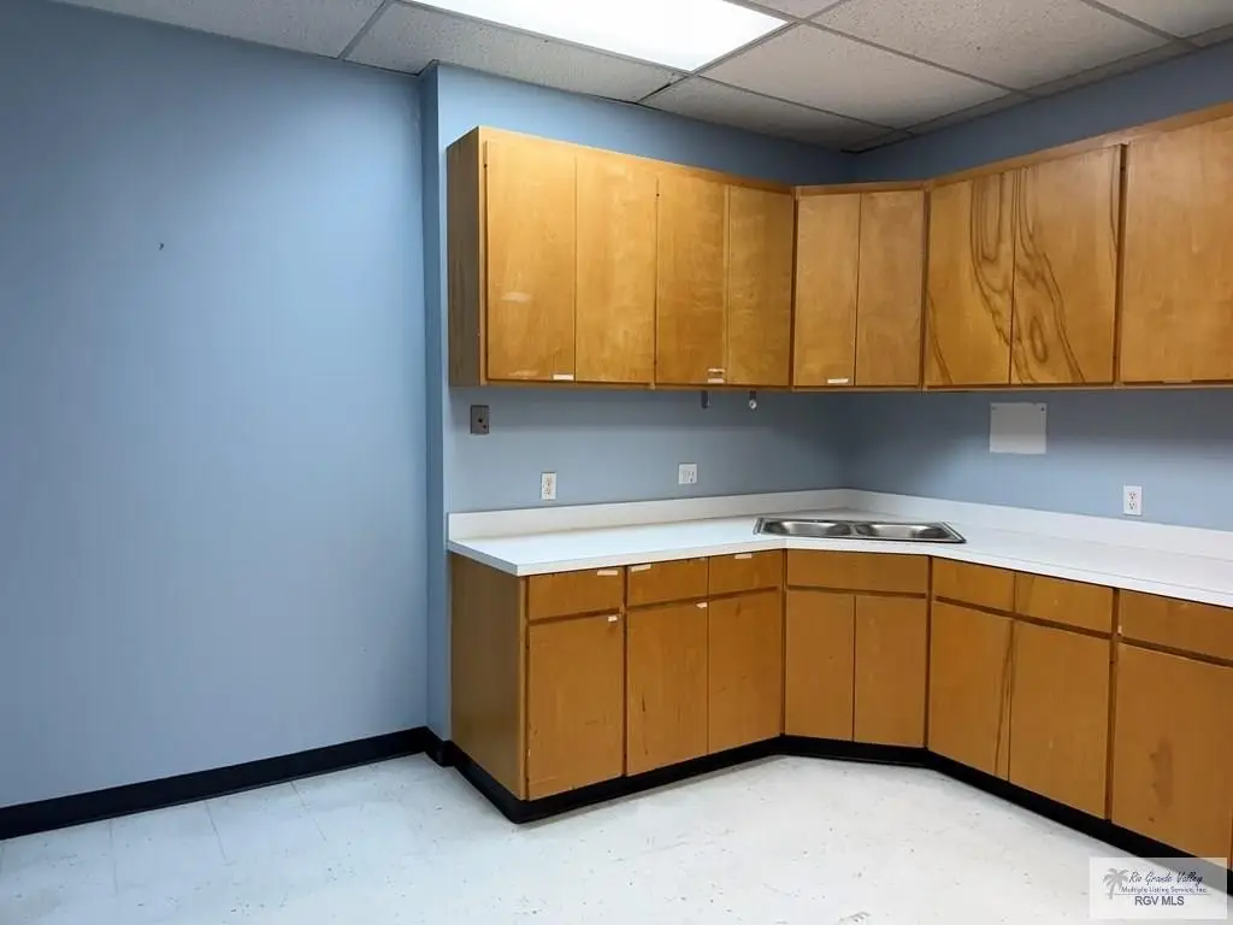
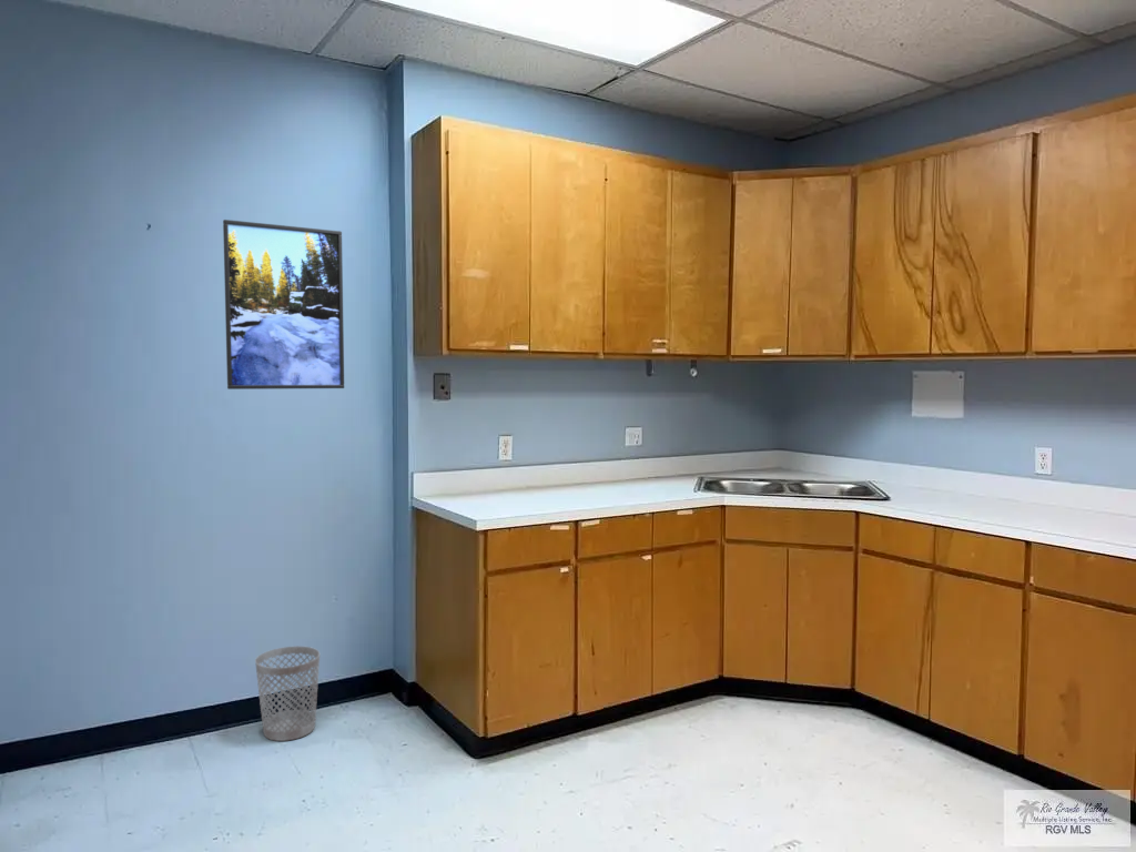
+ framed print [222,219,345,390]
+ wastebasket [254,646,321,742]
